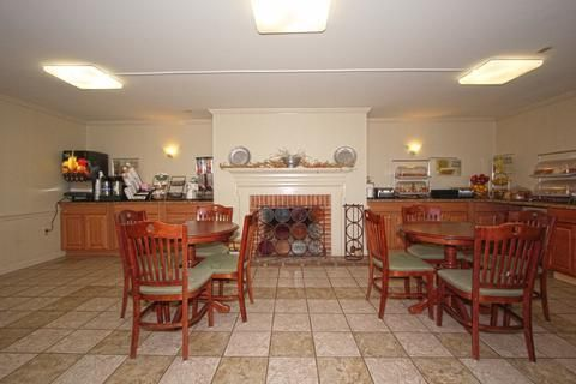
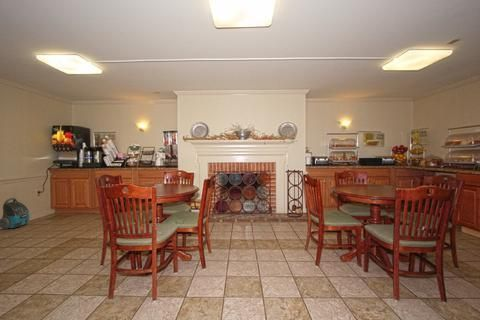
+ vacuum cleaner [0,197,31,230]
